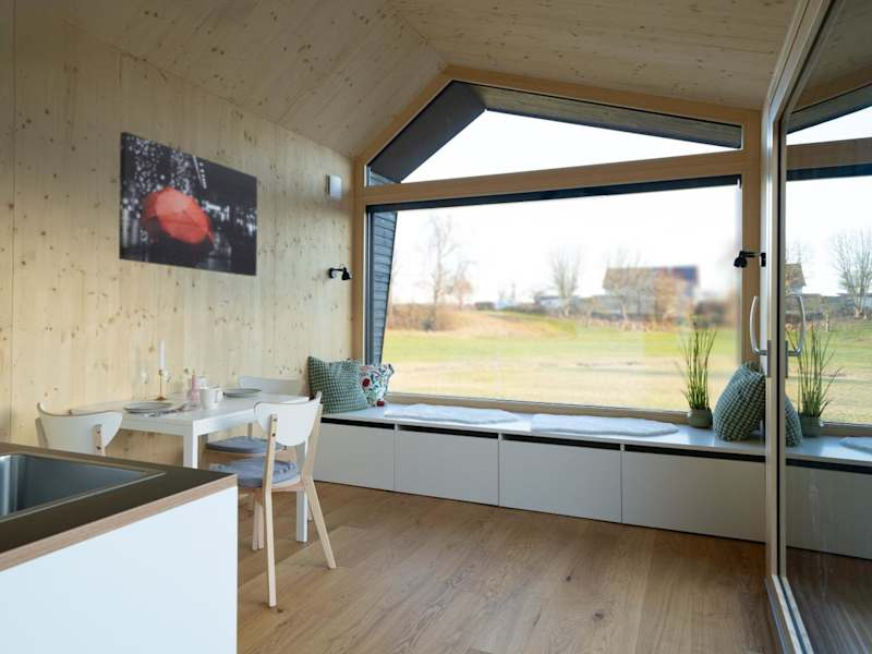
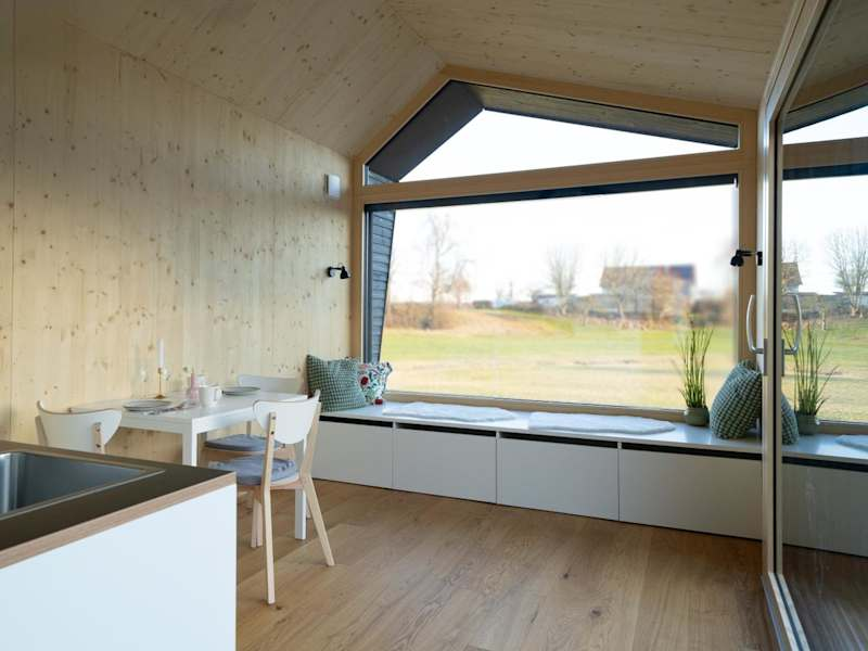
- wall art [118,131,258,277]
